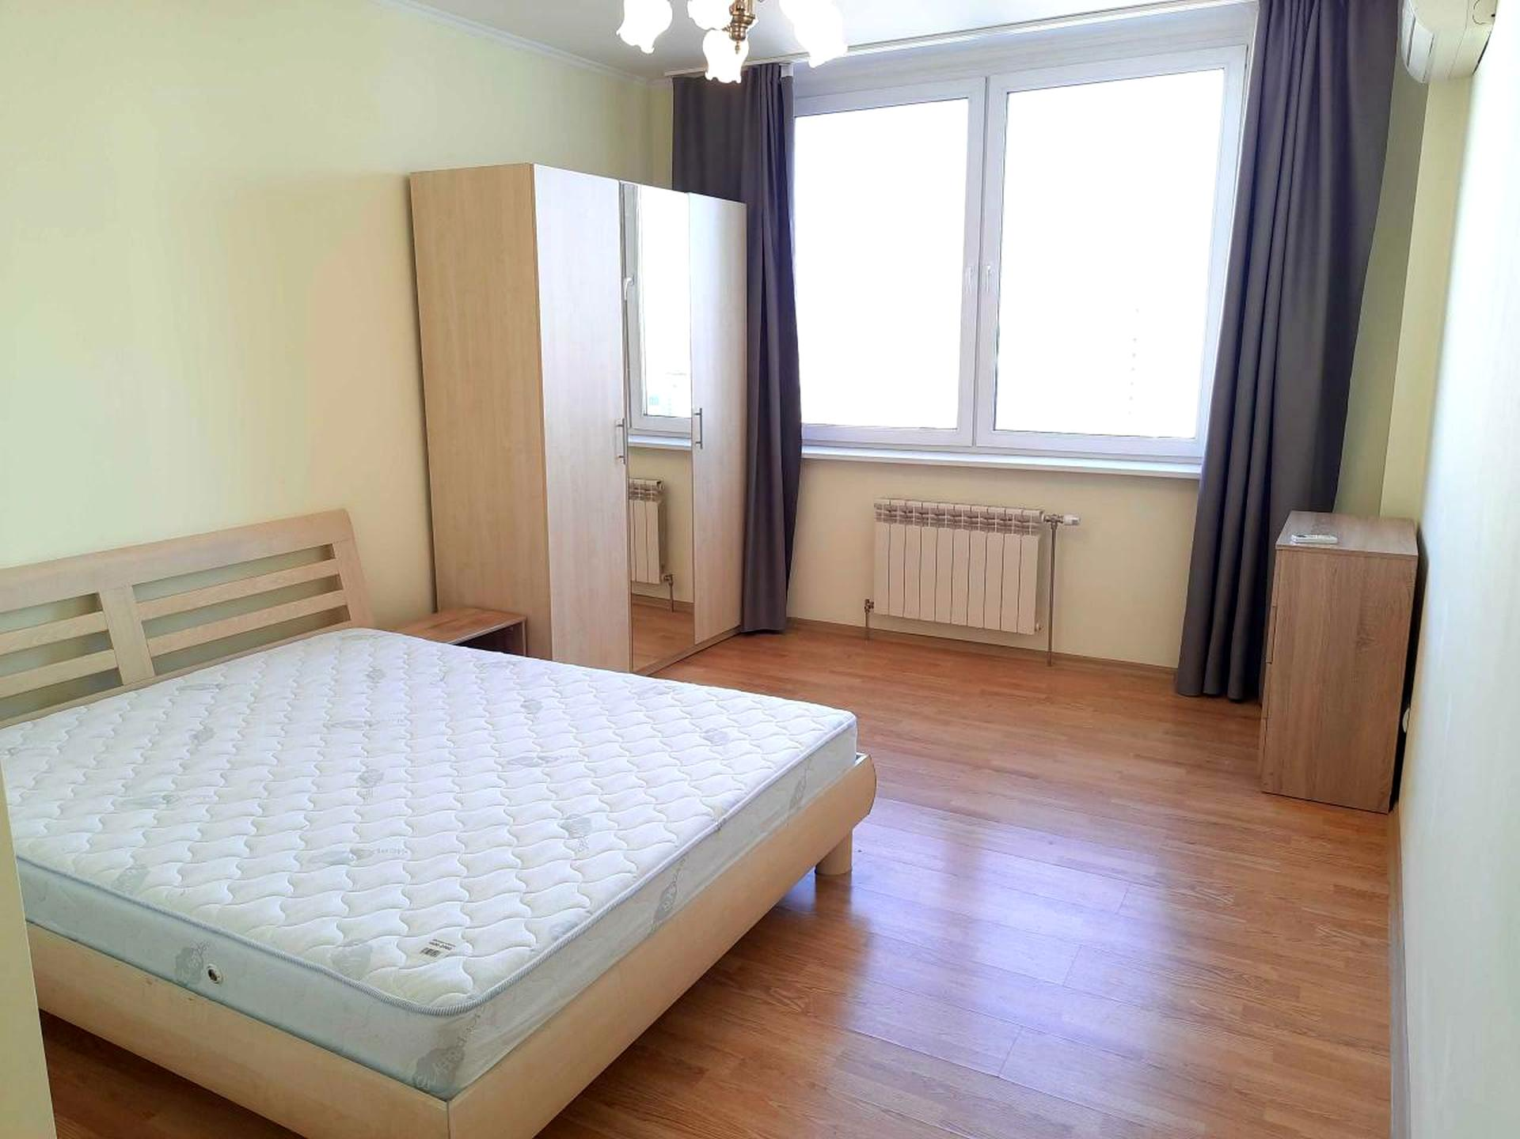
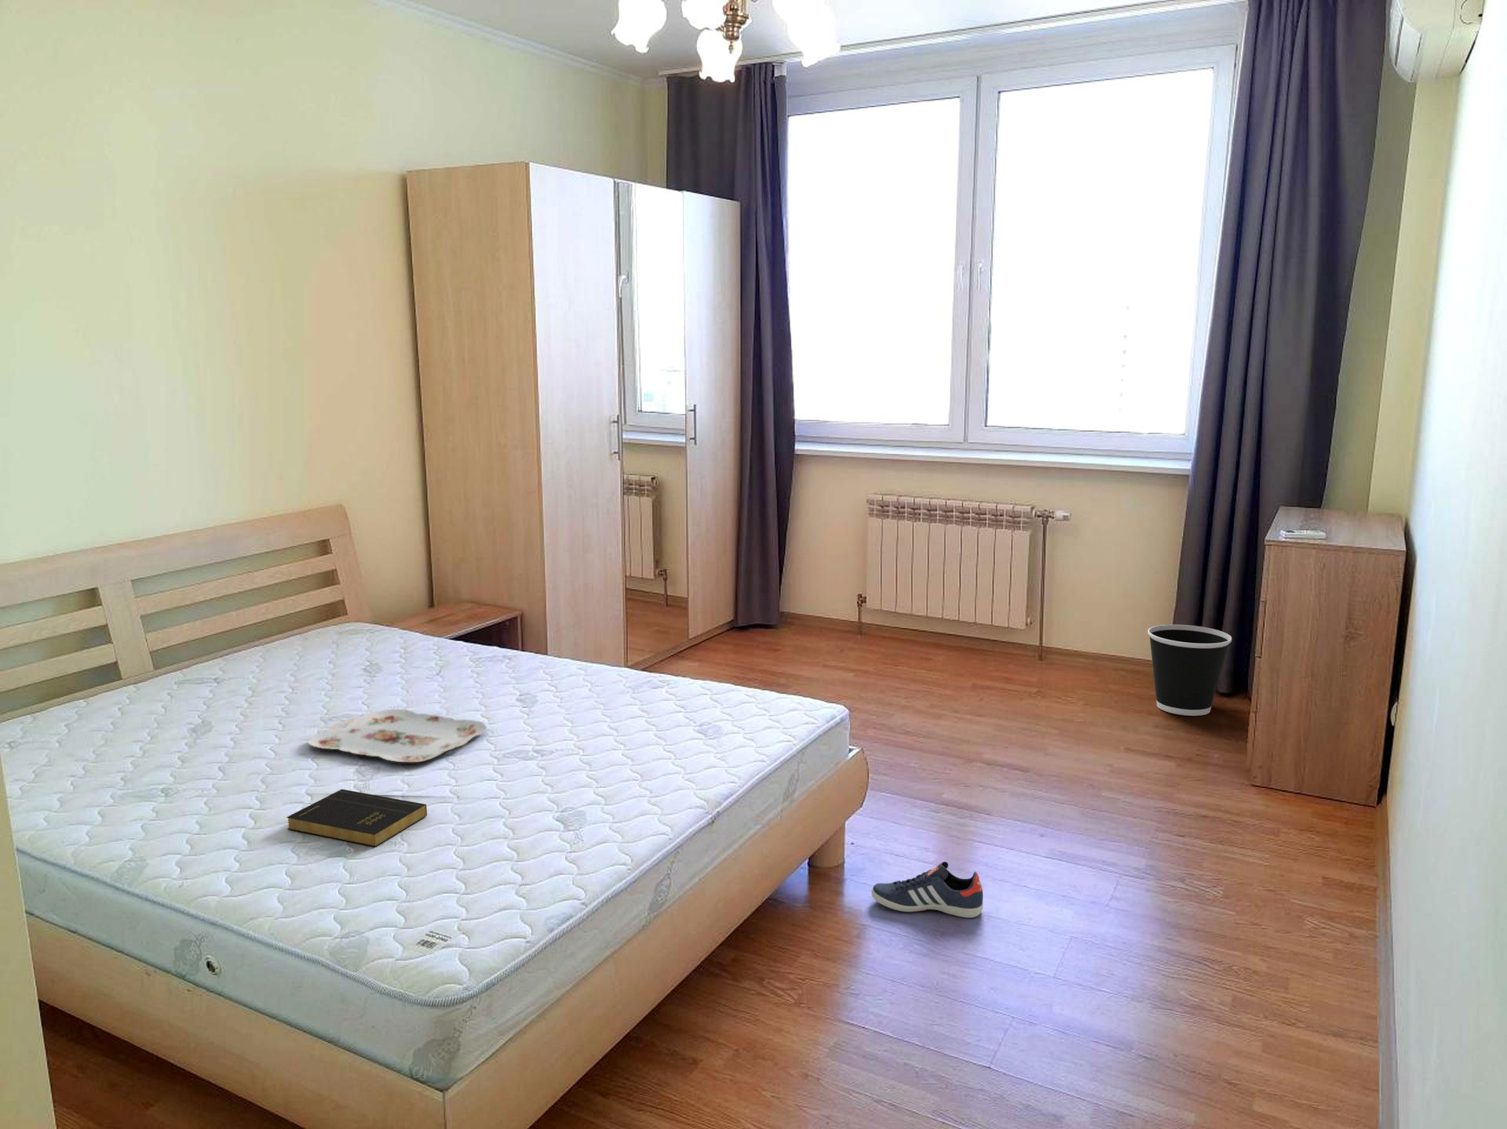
+ sneaker [871,861,984,918]
+ book [286,789,427,848]
+ serving tray [307,708,488,763]
+ wastebasket [1146,624,1232,716]
